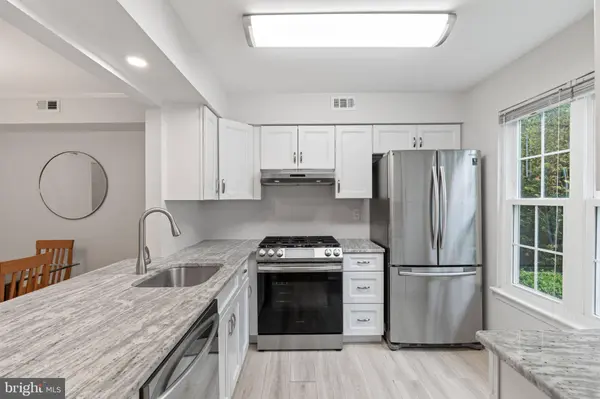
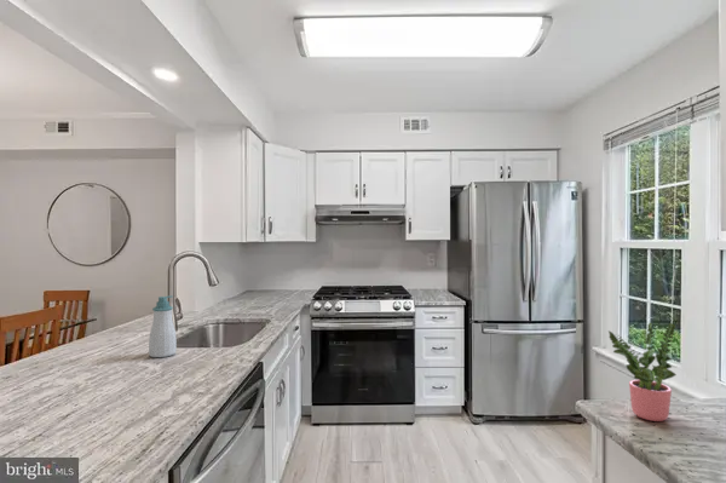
+ soap bottle [148,294,178,358]
+ potted plant [607,322,678,422]
